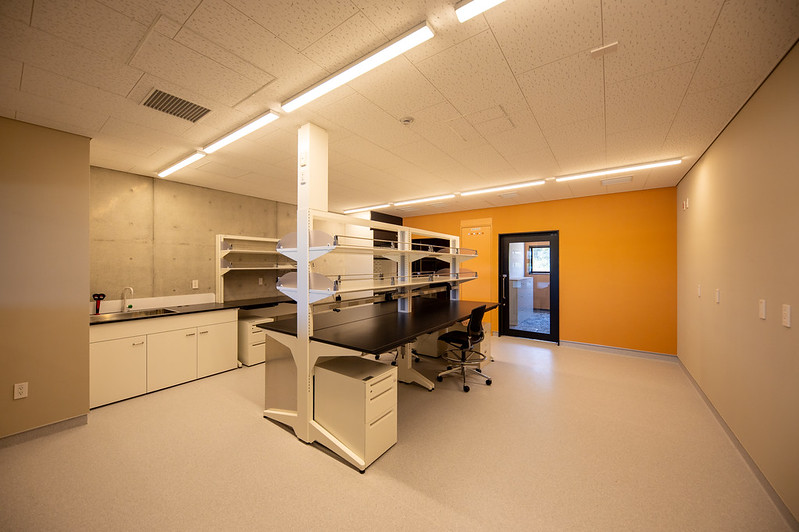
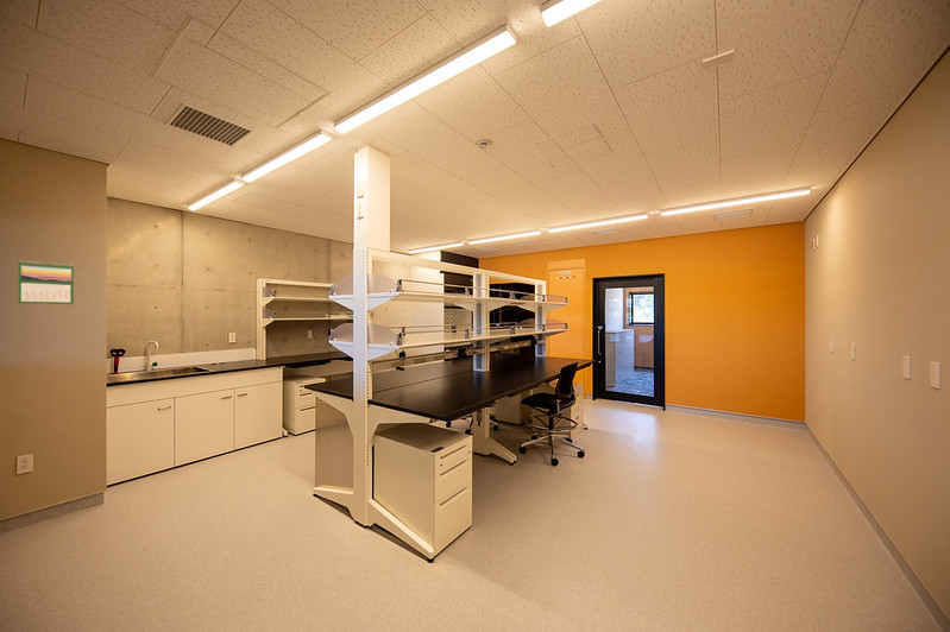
+ calendar [18,260,75,305]
